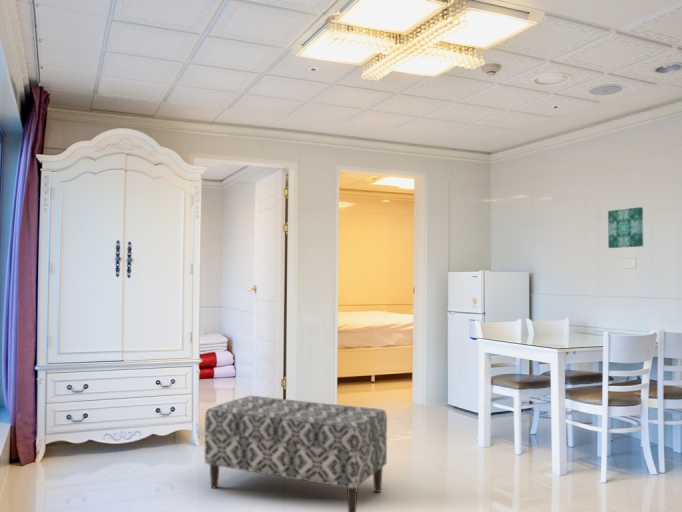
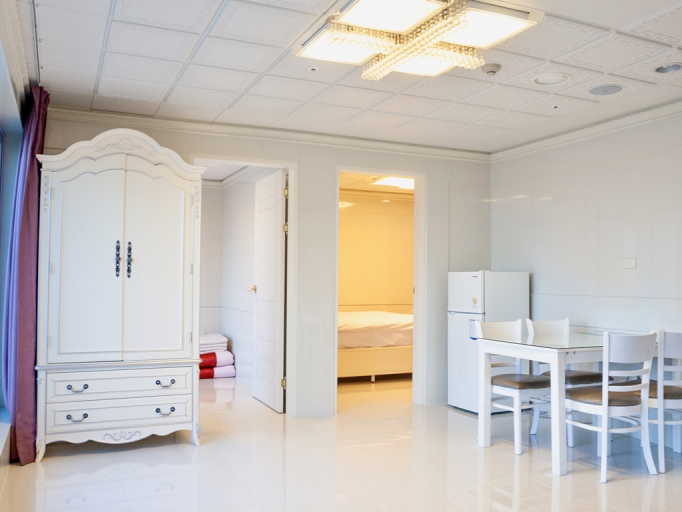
- wall art [607,206,644,249]
- bench [204,395,388,512]
